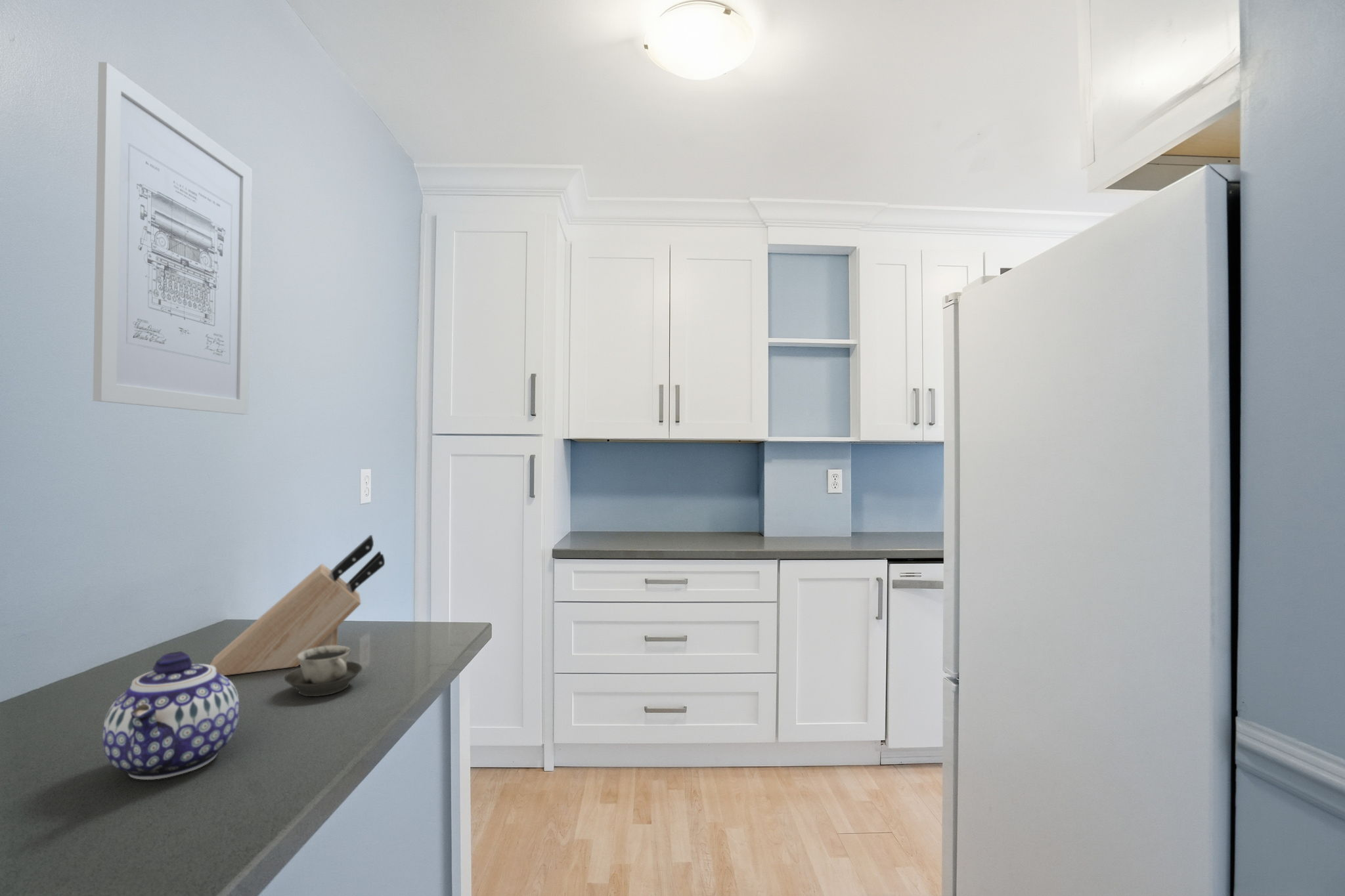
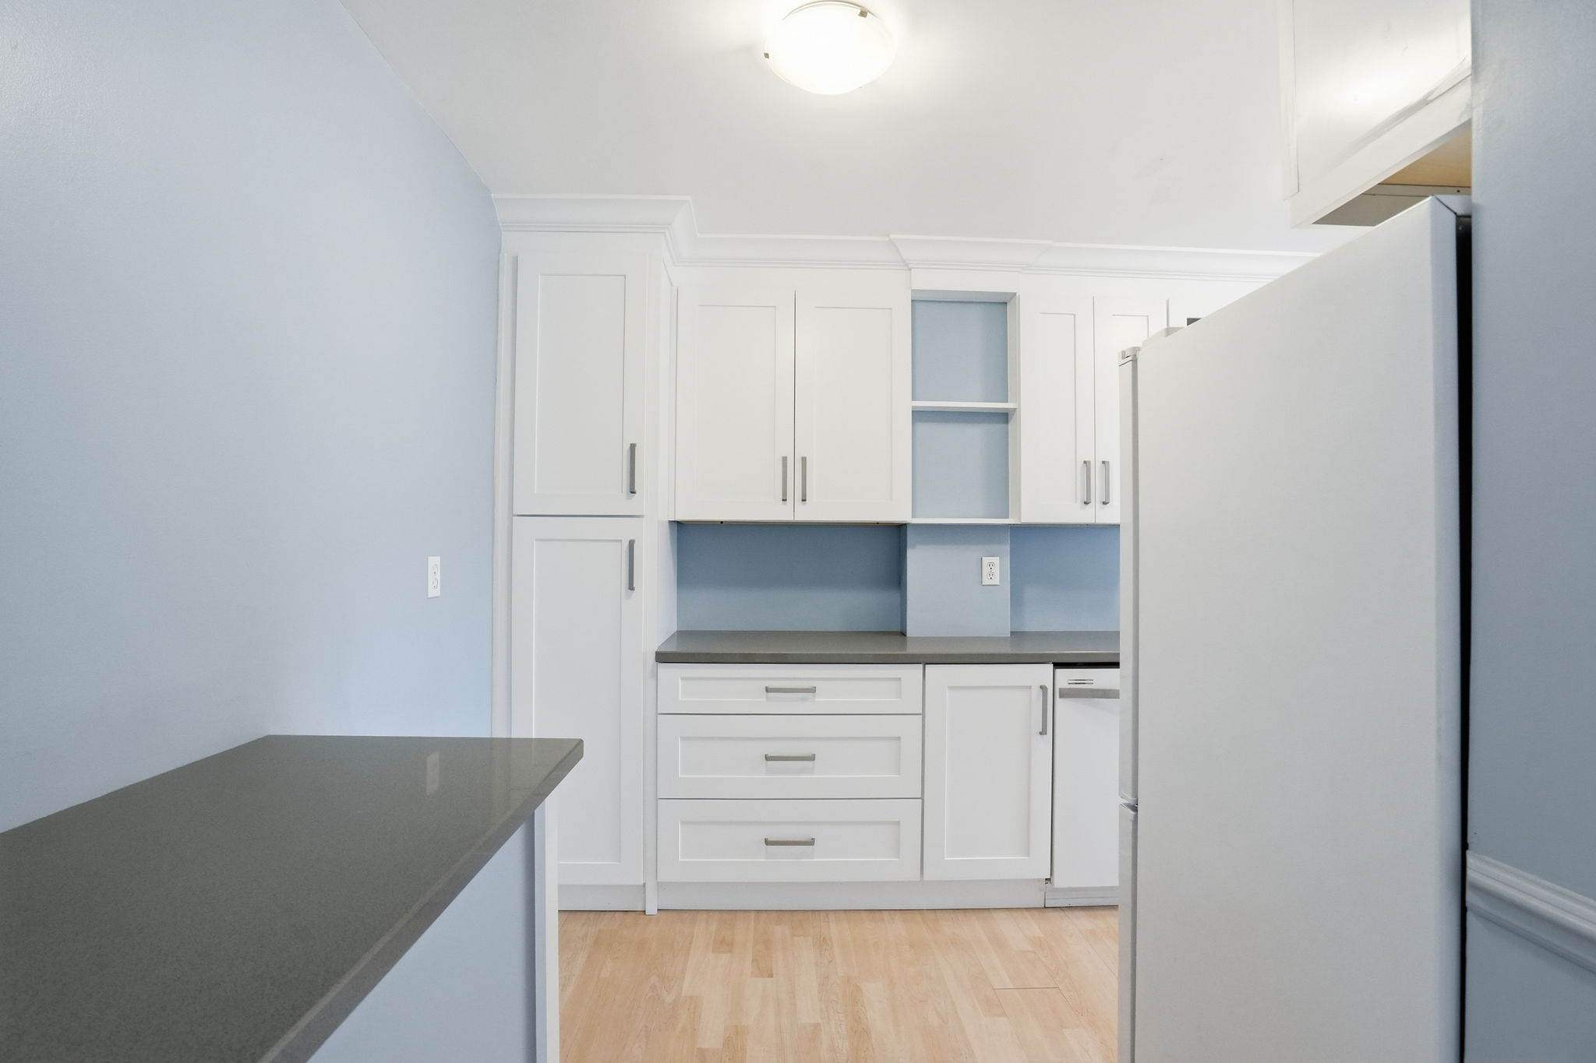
- teapot [102,651,240,780]
- cup [284,645,363,697]
- knife block [209,534,386,676]
- wall art [92,61,253,416]
